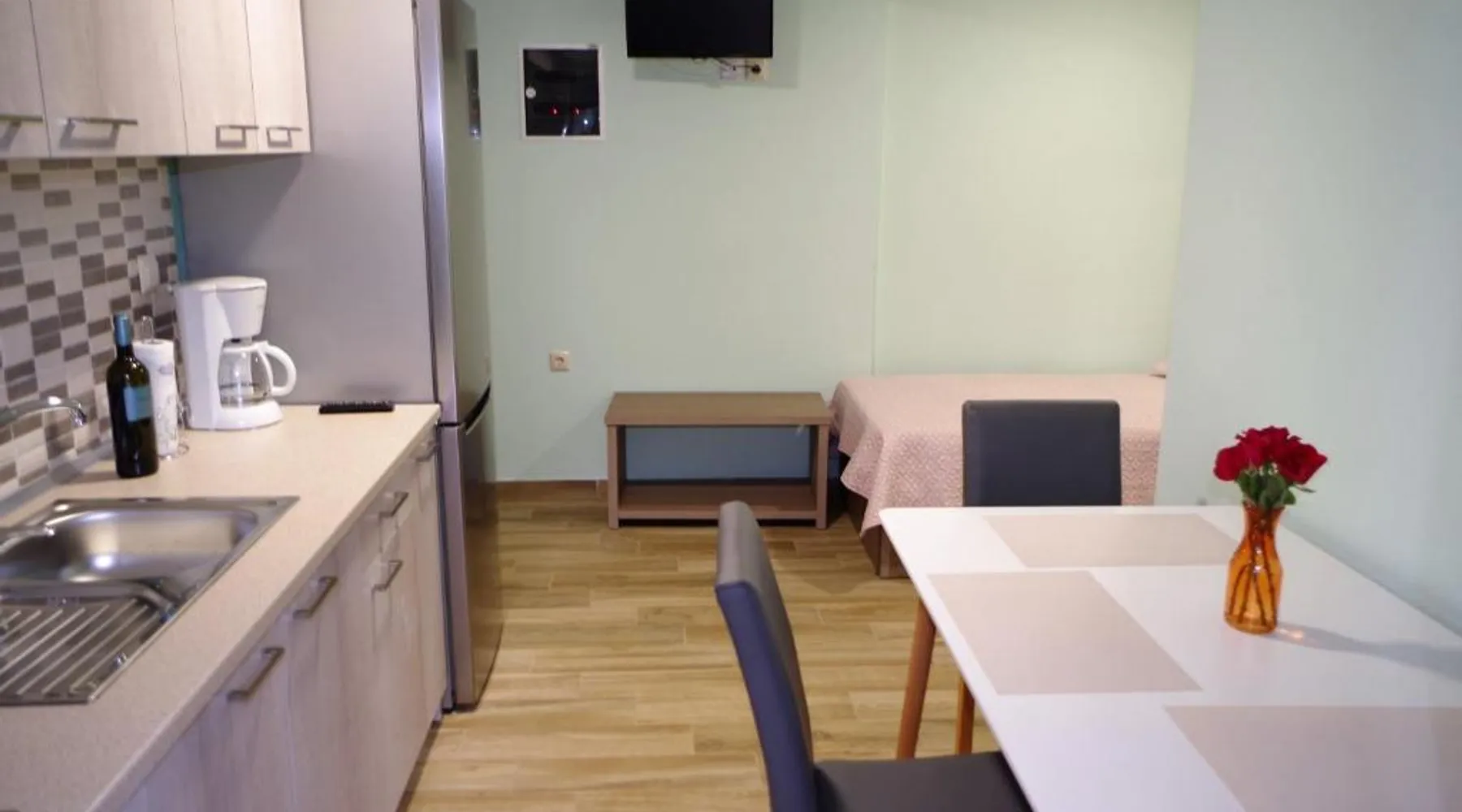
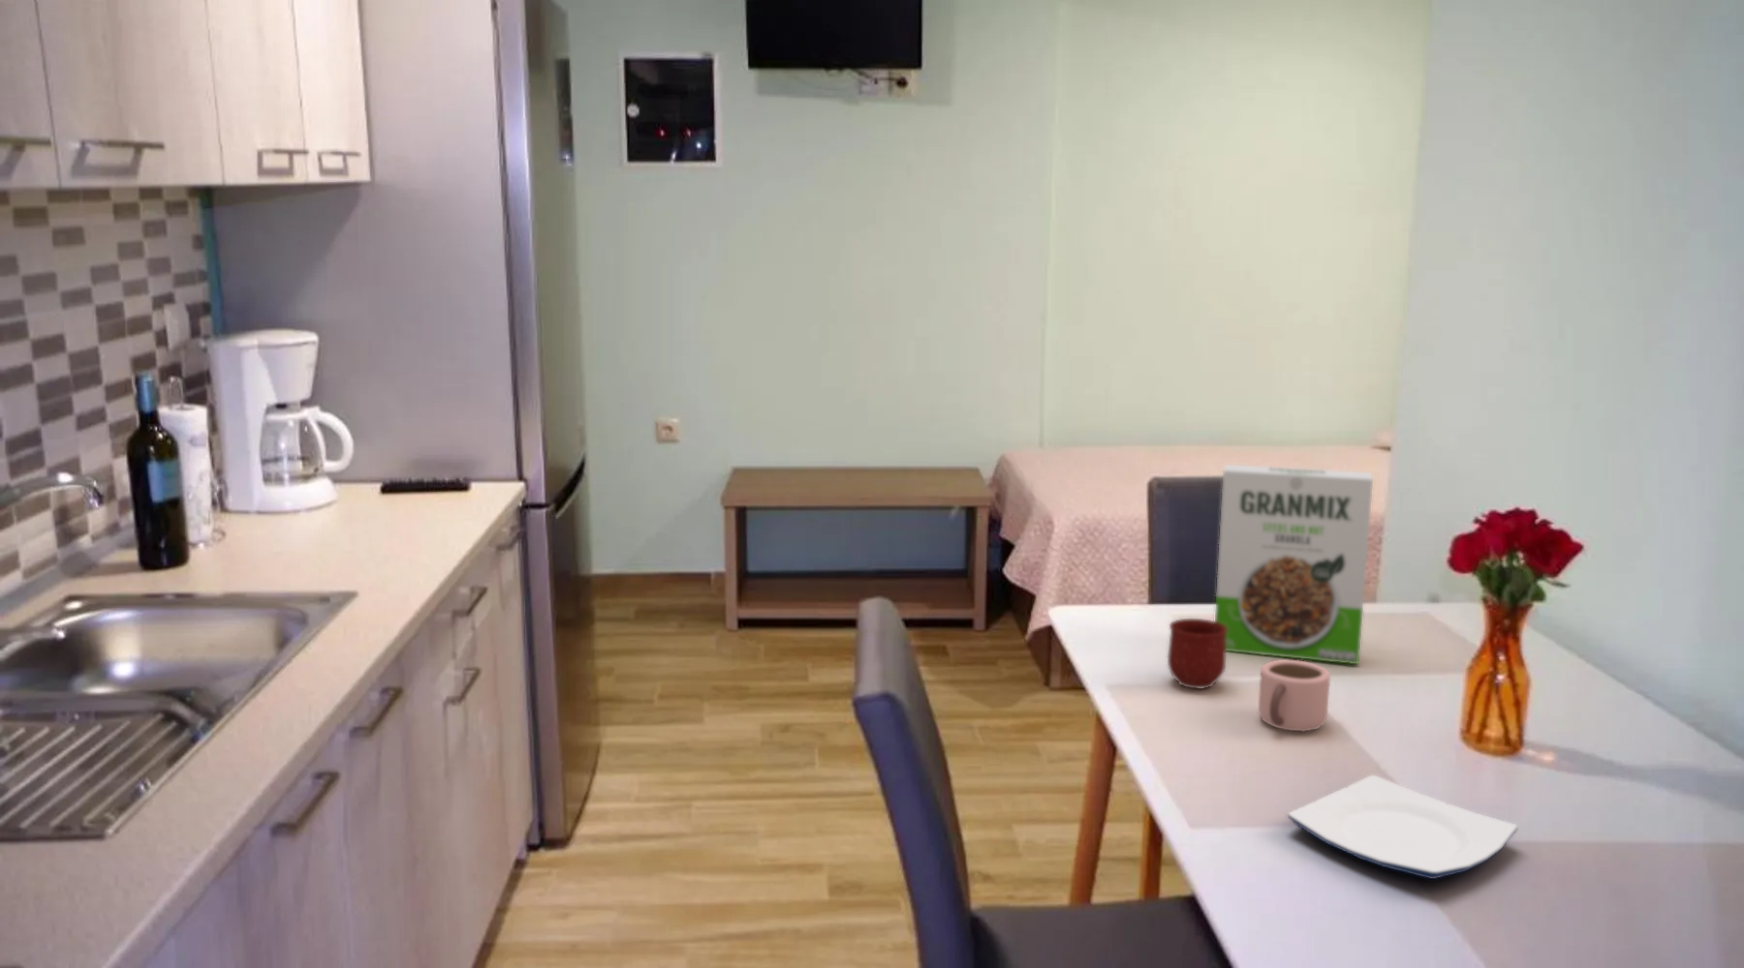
+ mug [1167,618,1227,690]
+ mug [1257,659,1331,733]
+ cereal box [1214,464,1374,665]
+ plate [1287,775,1519,880]
